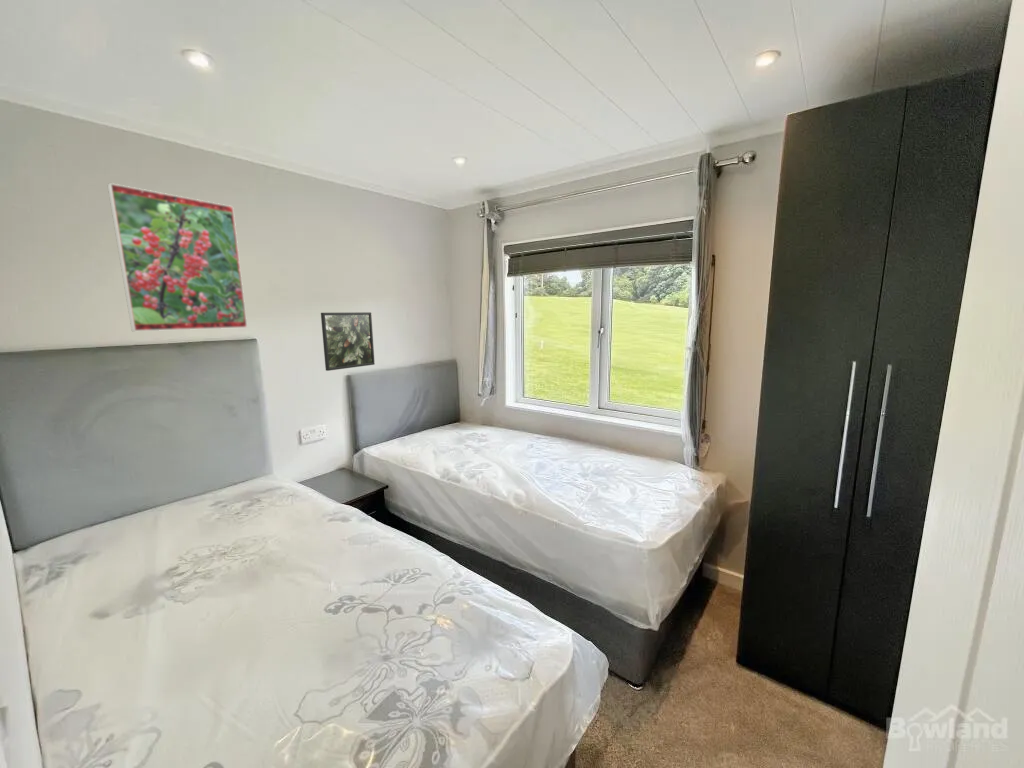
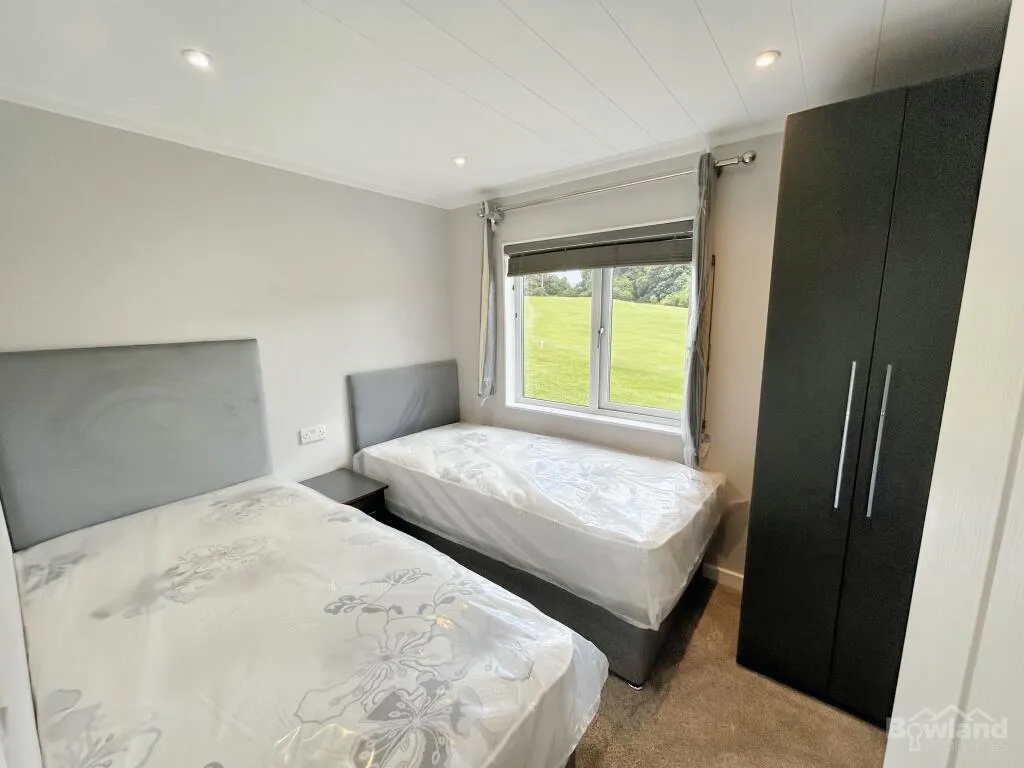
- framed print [320,311,376,372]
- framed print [106,182,249,332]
